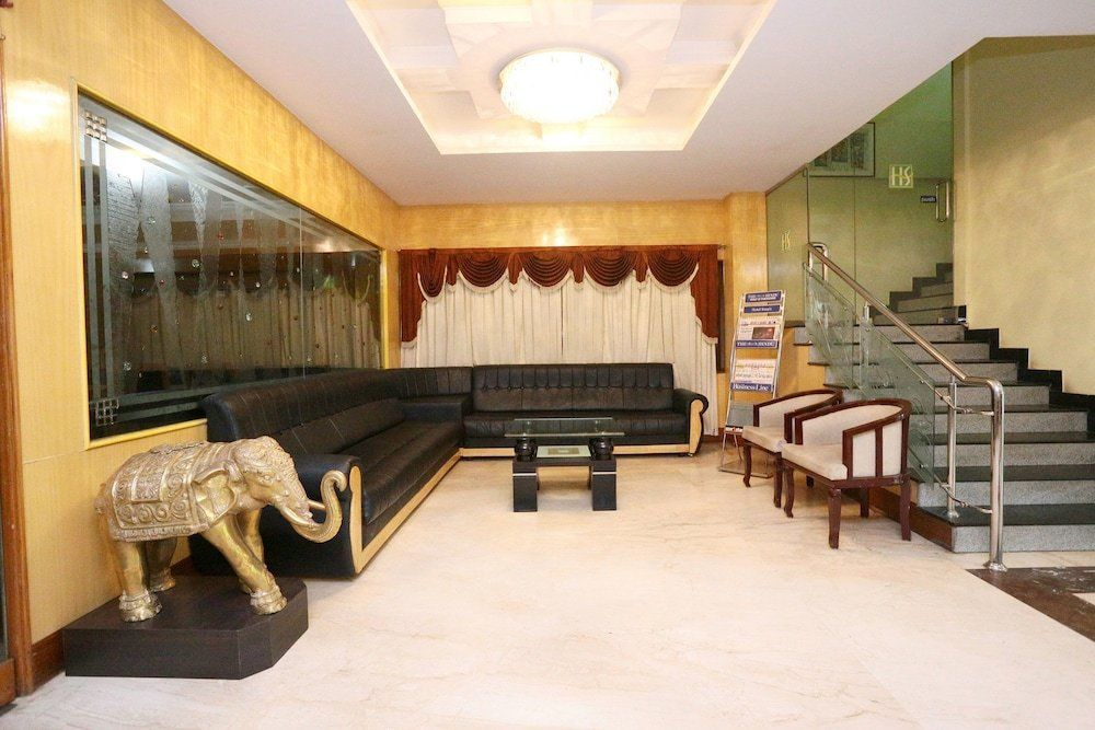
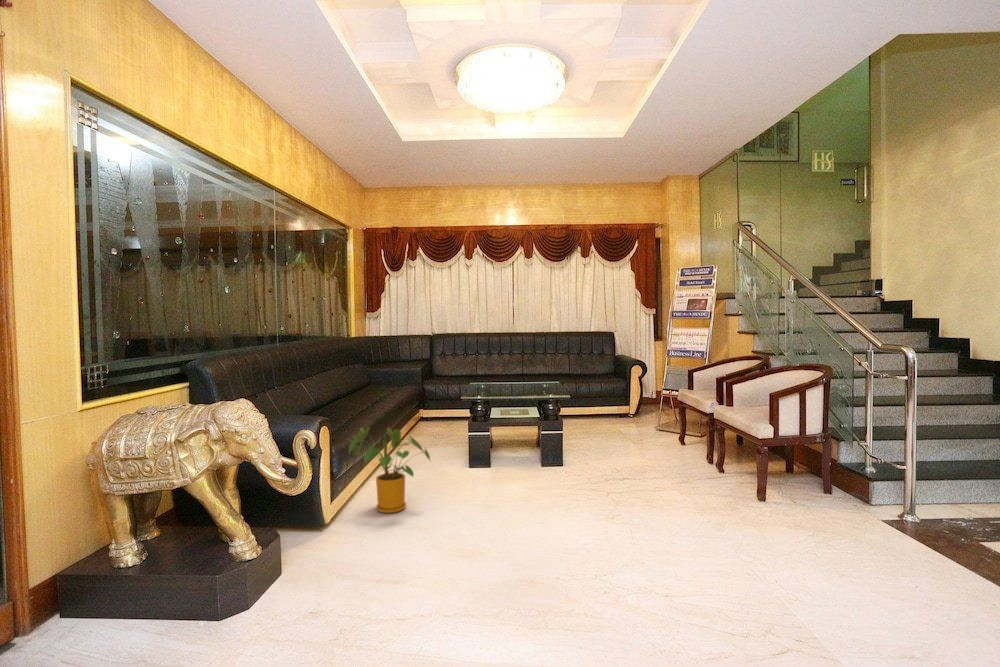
+ house plant [348,426,432,514]
